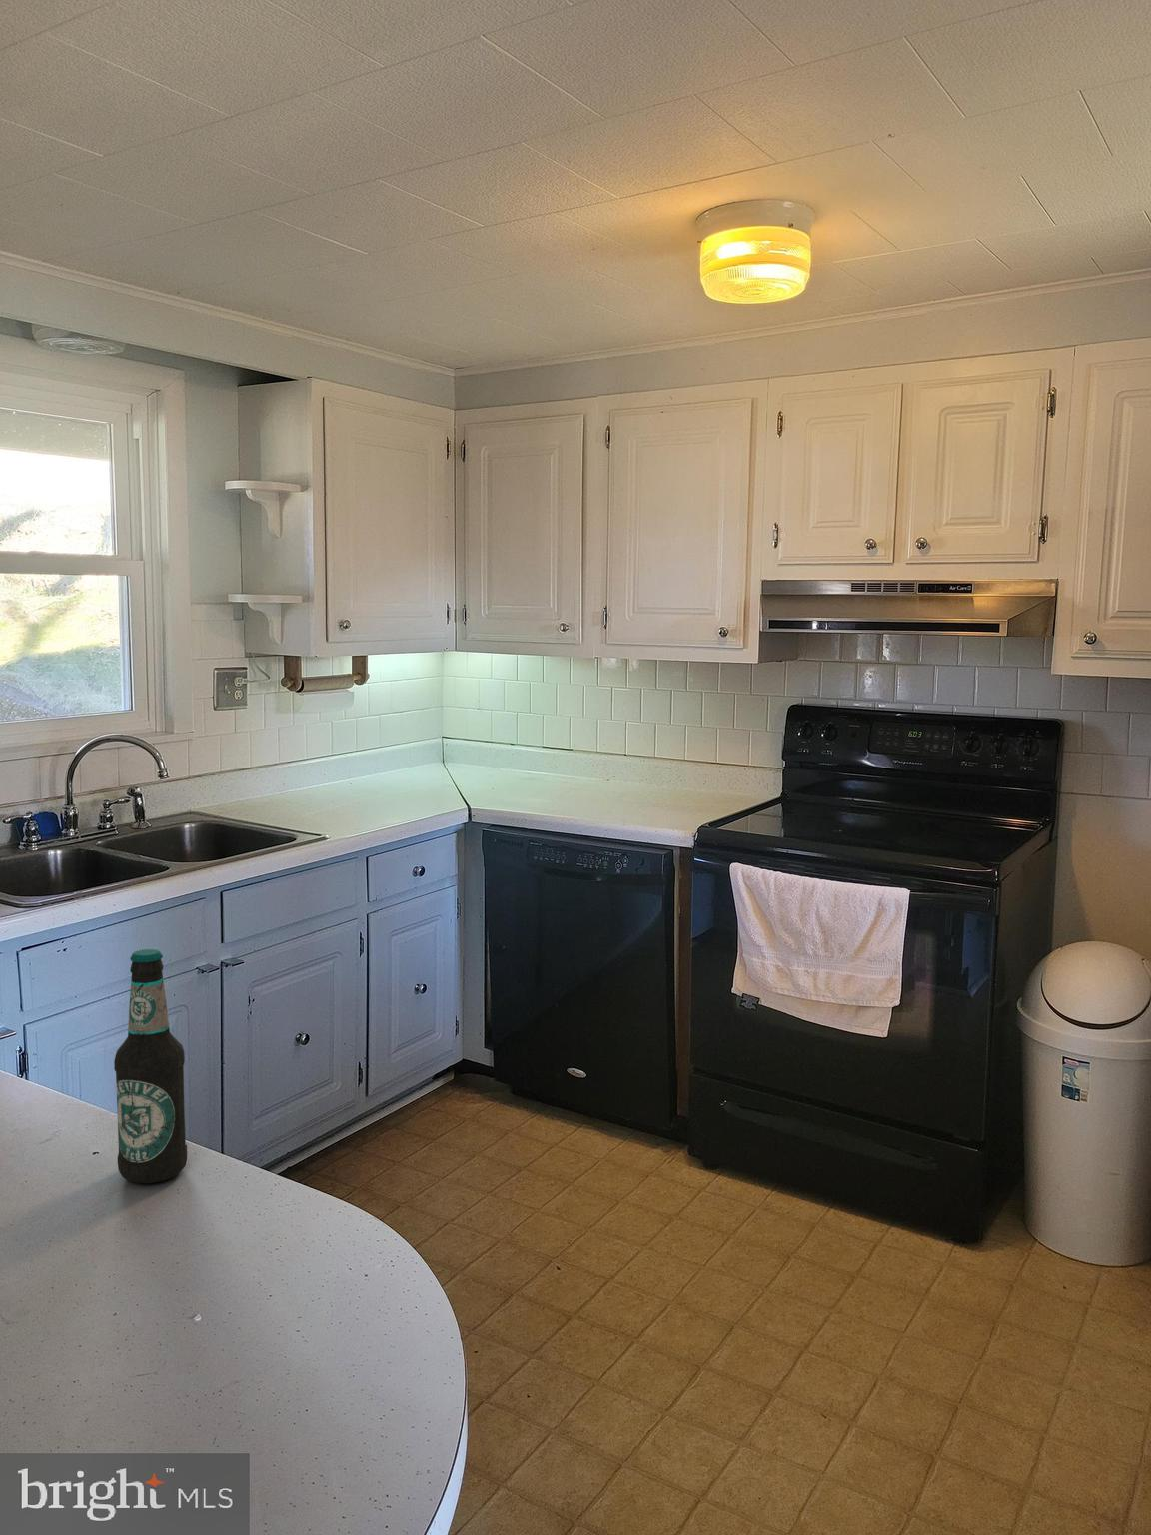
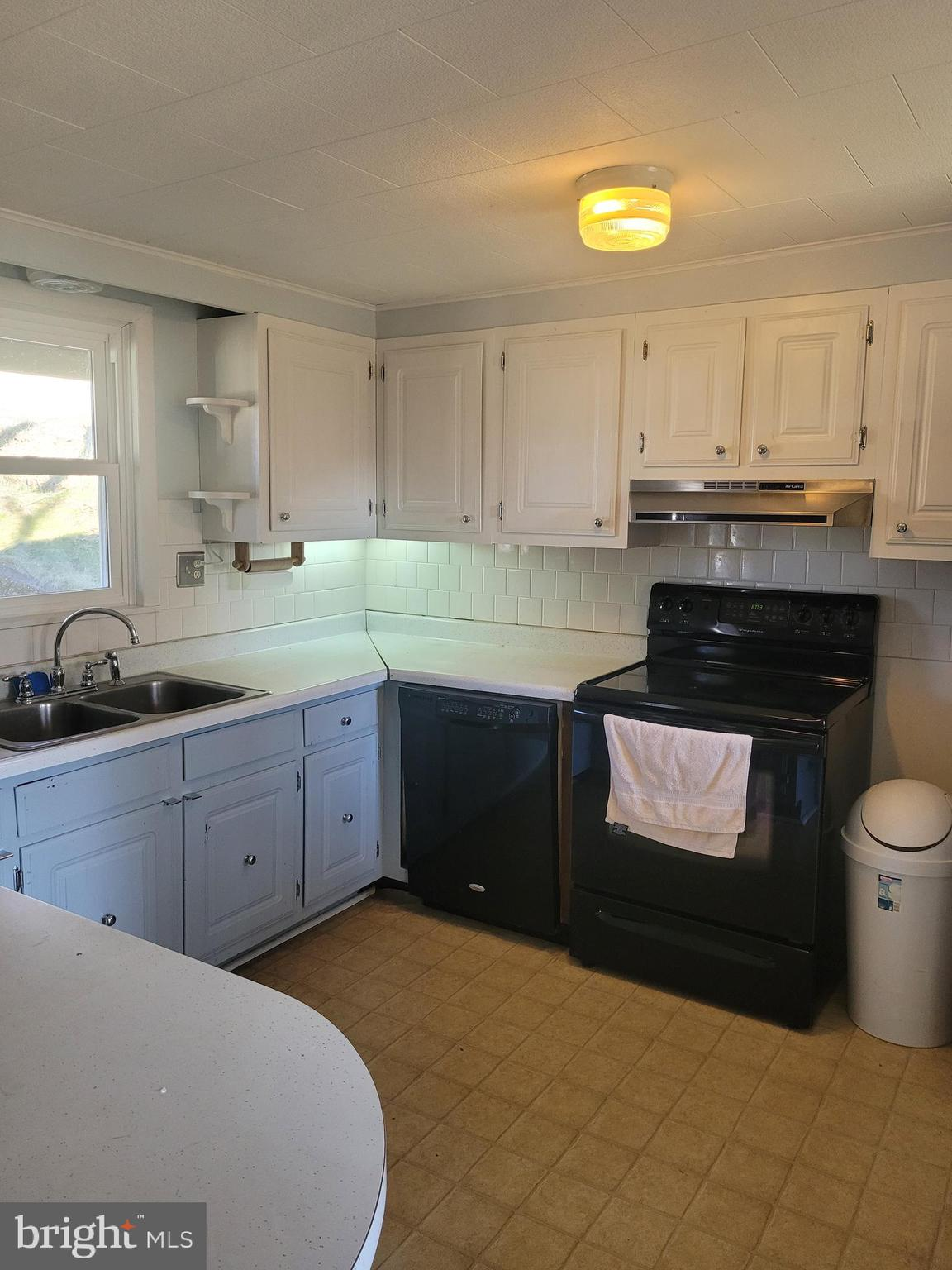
- bottle [112,949,187,1184]
